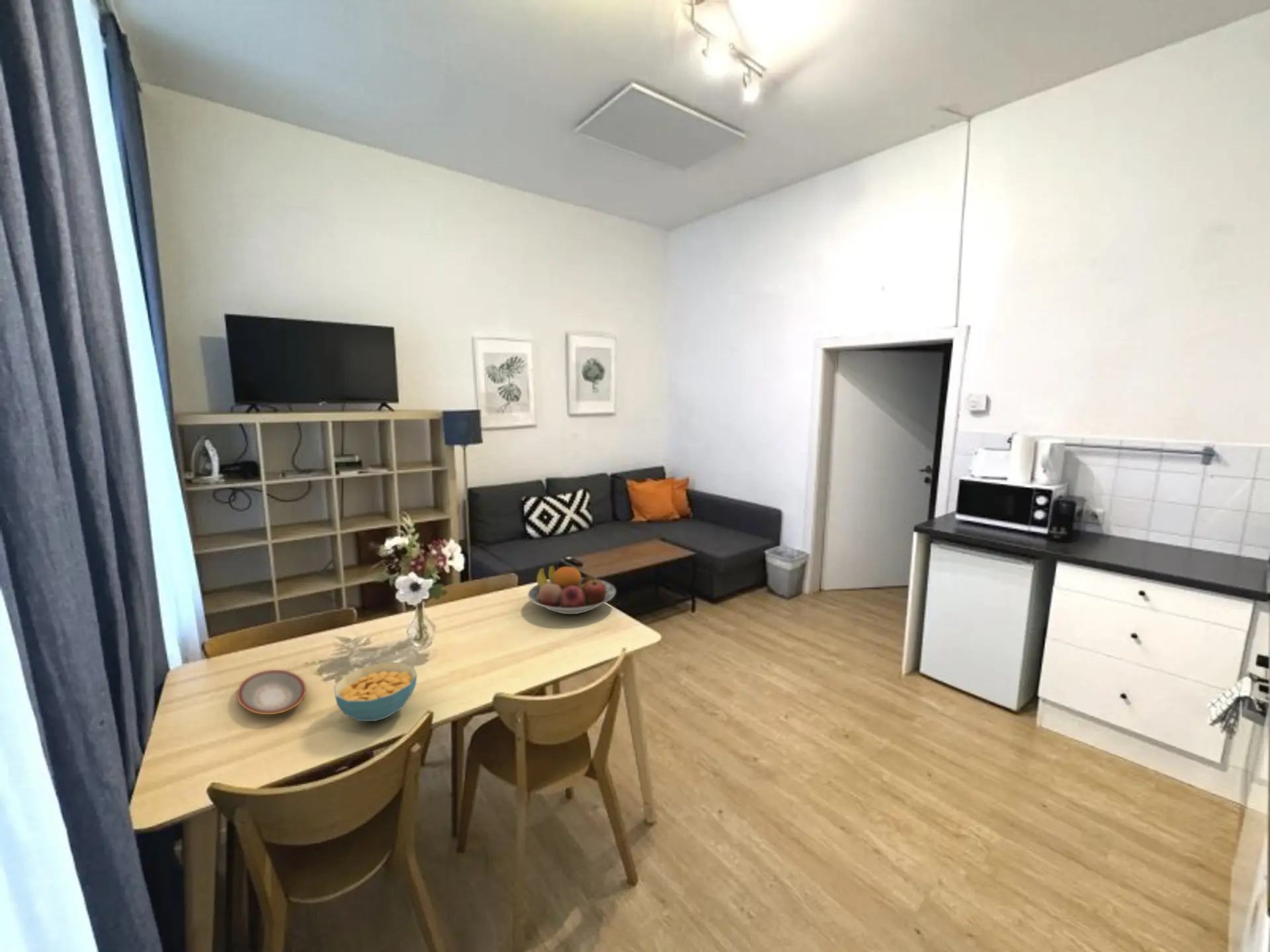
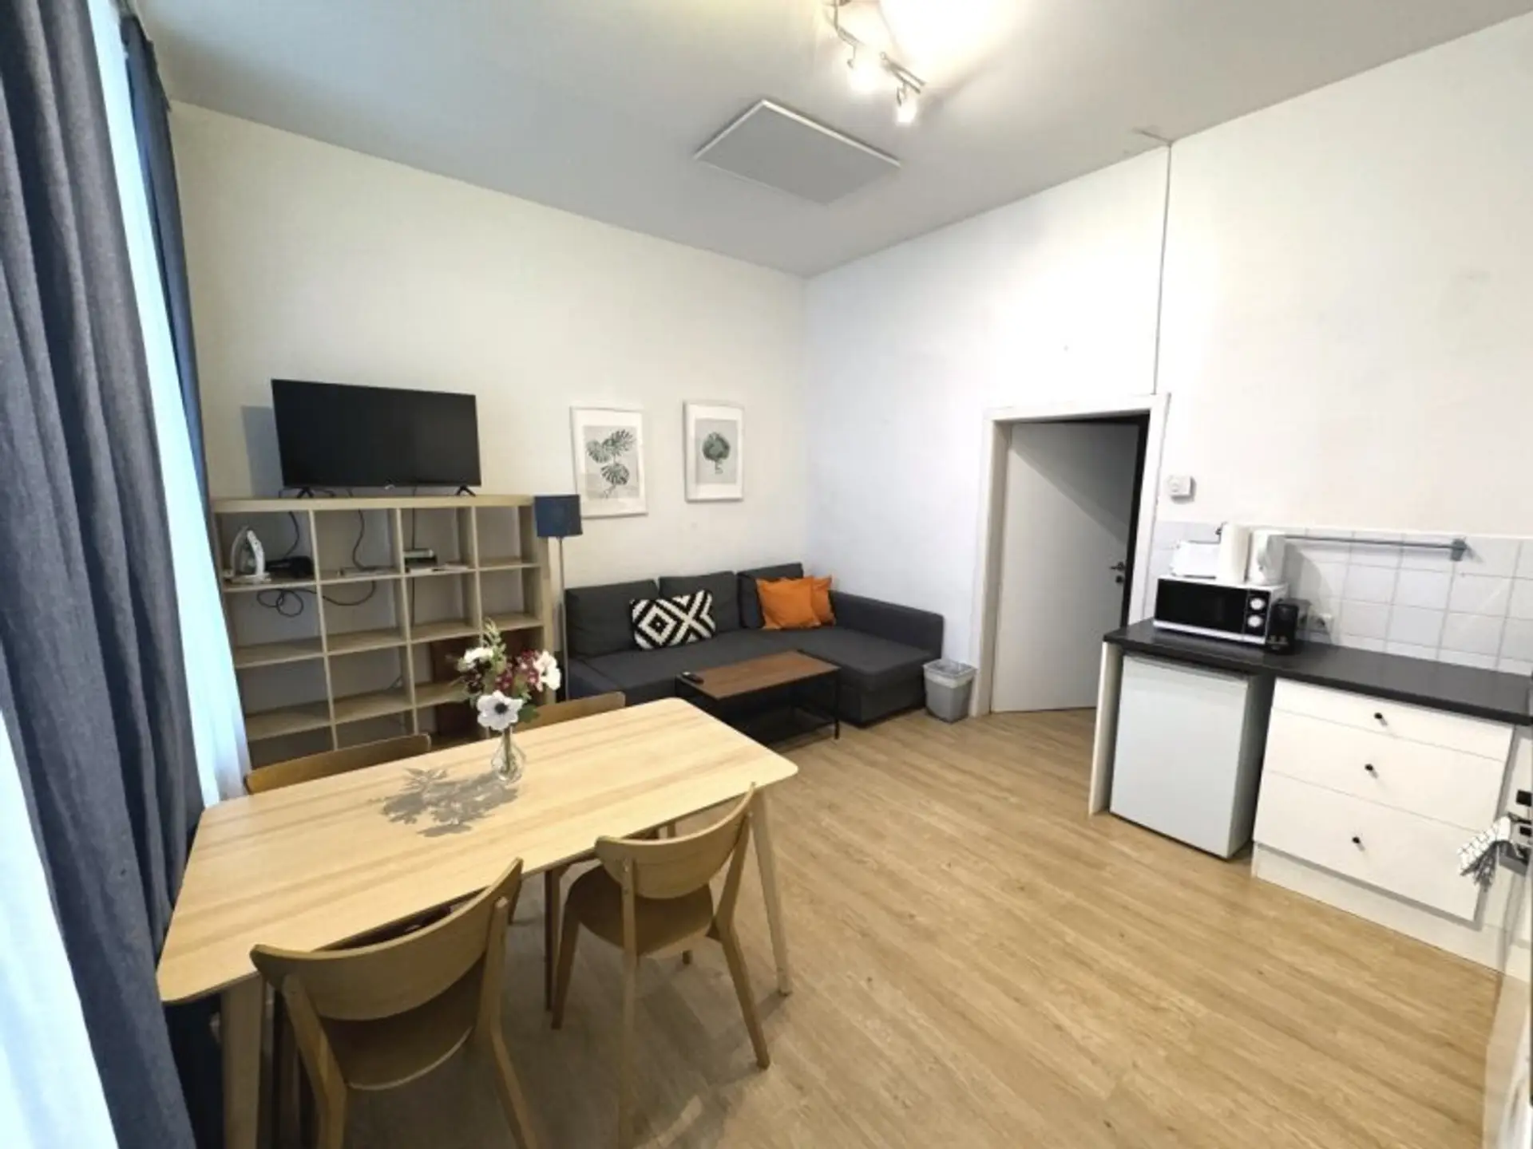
- fruit bowl [527,565,616,615]
- plate [237,669,307,715]
- cereal bowl [333,662,417,722]
